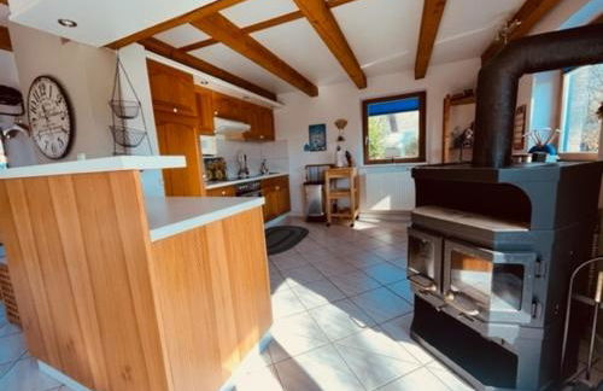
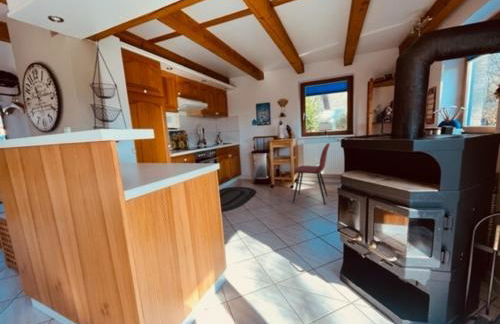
+ dining chair [292,142,331,206]
